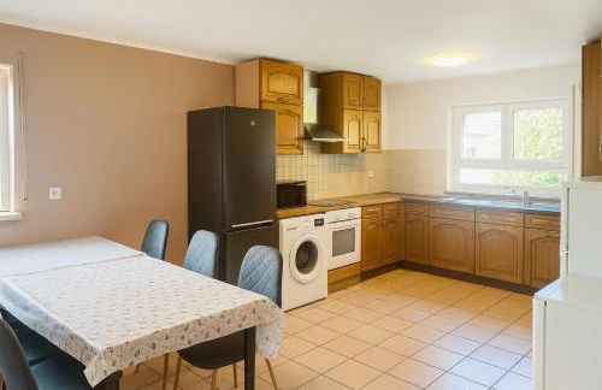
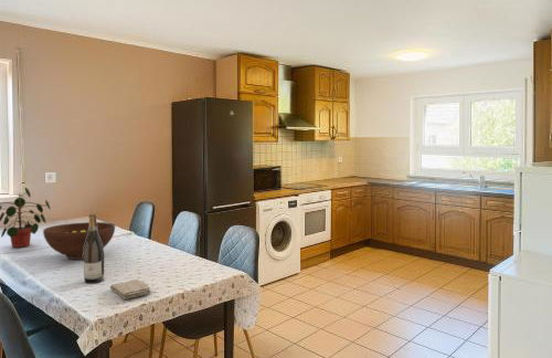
+ wine bottle [83,213,105,284]
+ potted plant [0,187,52,249]
+ fruit bowl [42,221,116,261]
+ washcloth [109,278,152,301]
